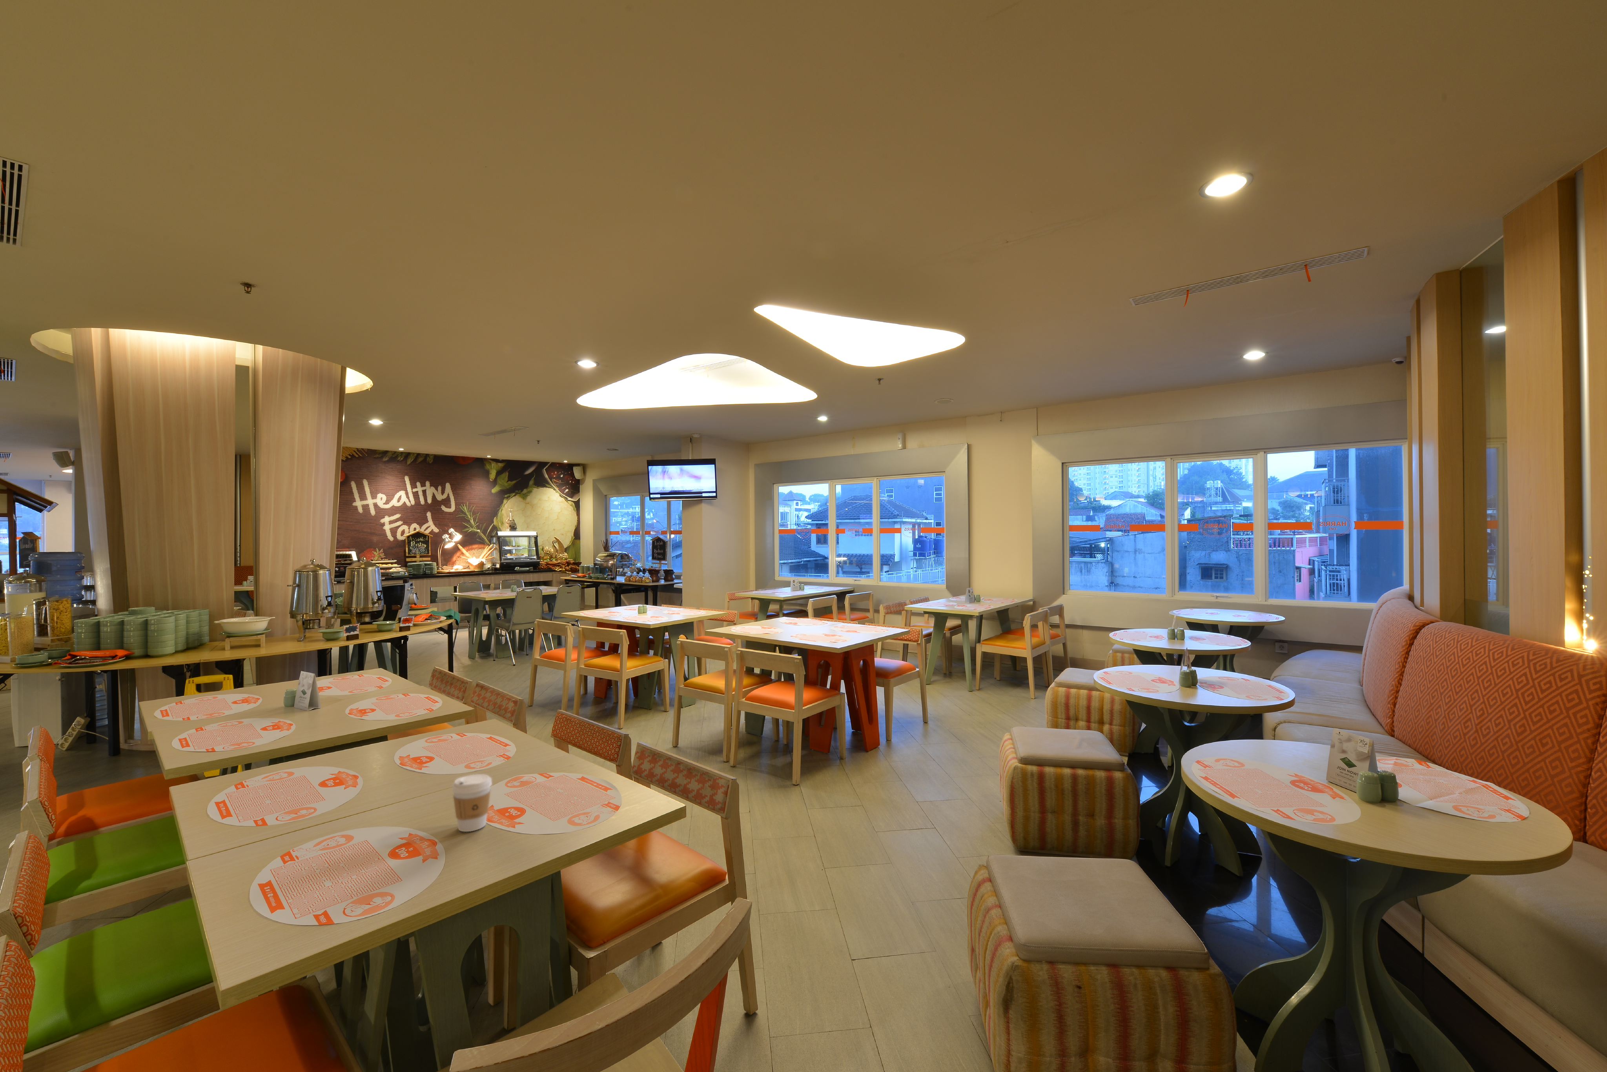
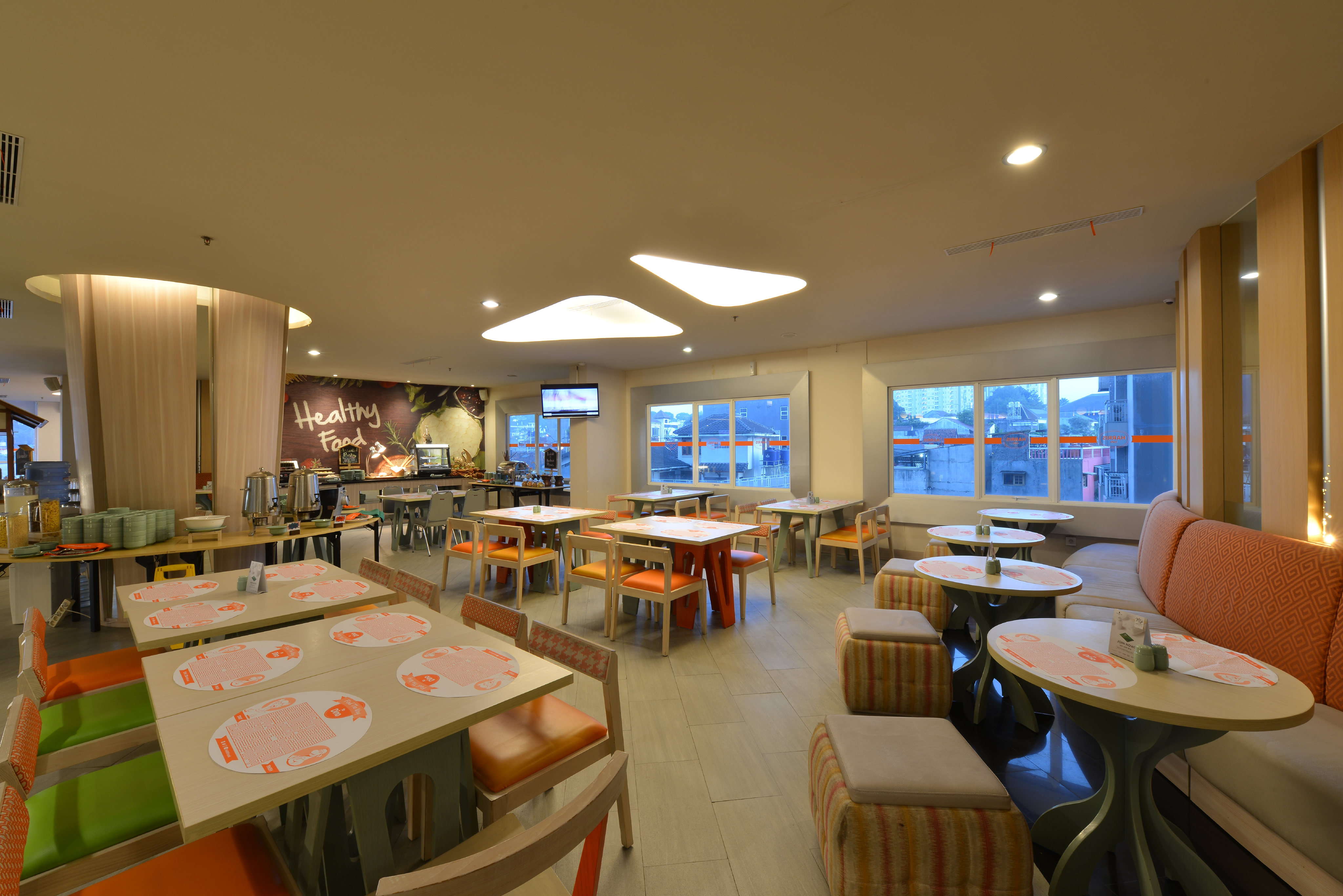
- coffee cup [451,774,492,832]
